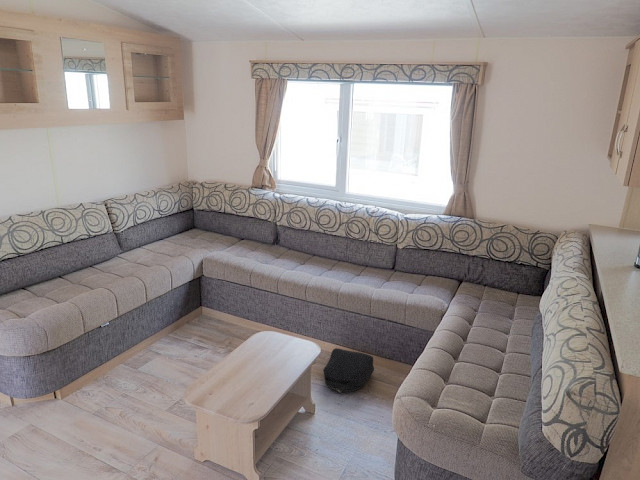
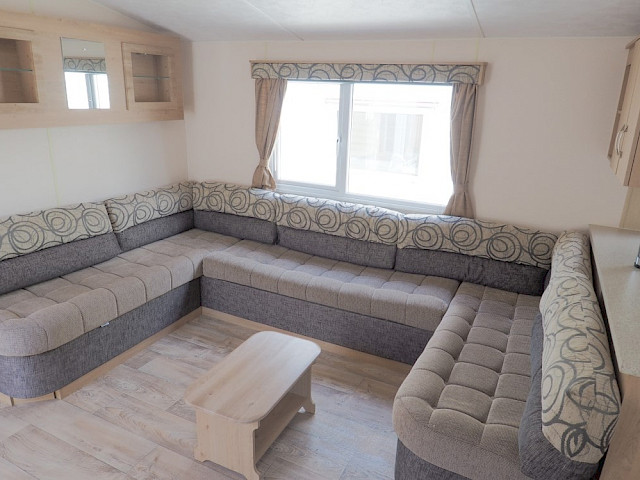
- backpack [322,347,375,394]
